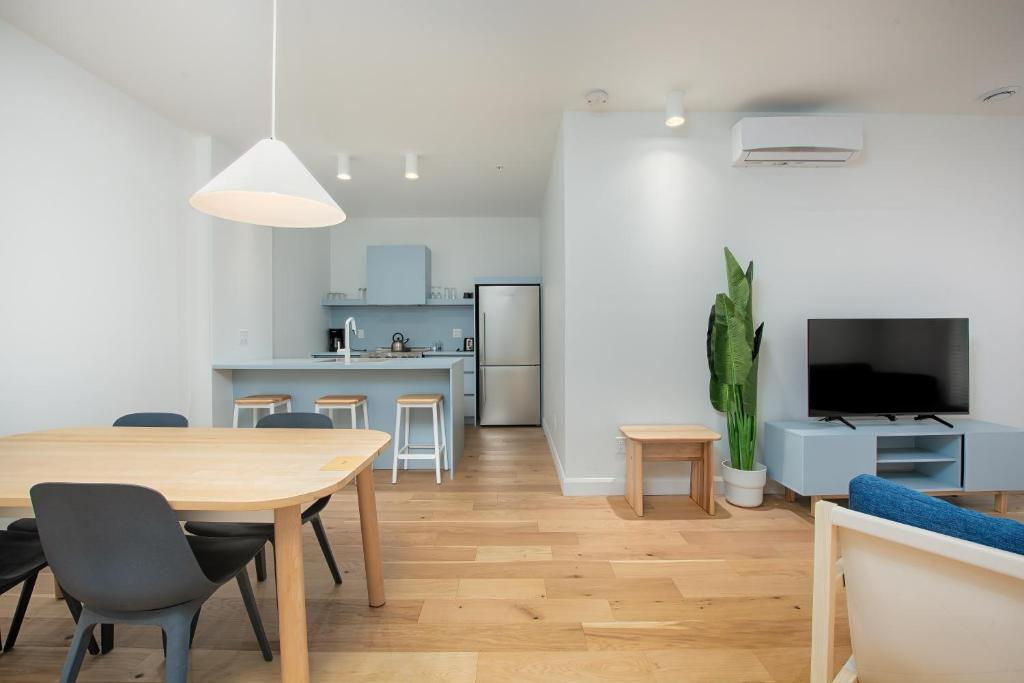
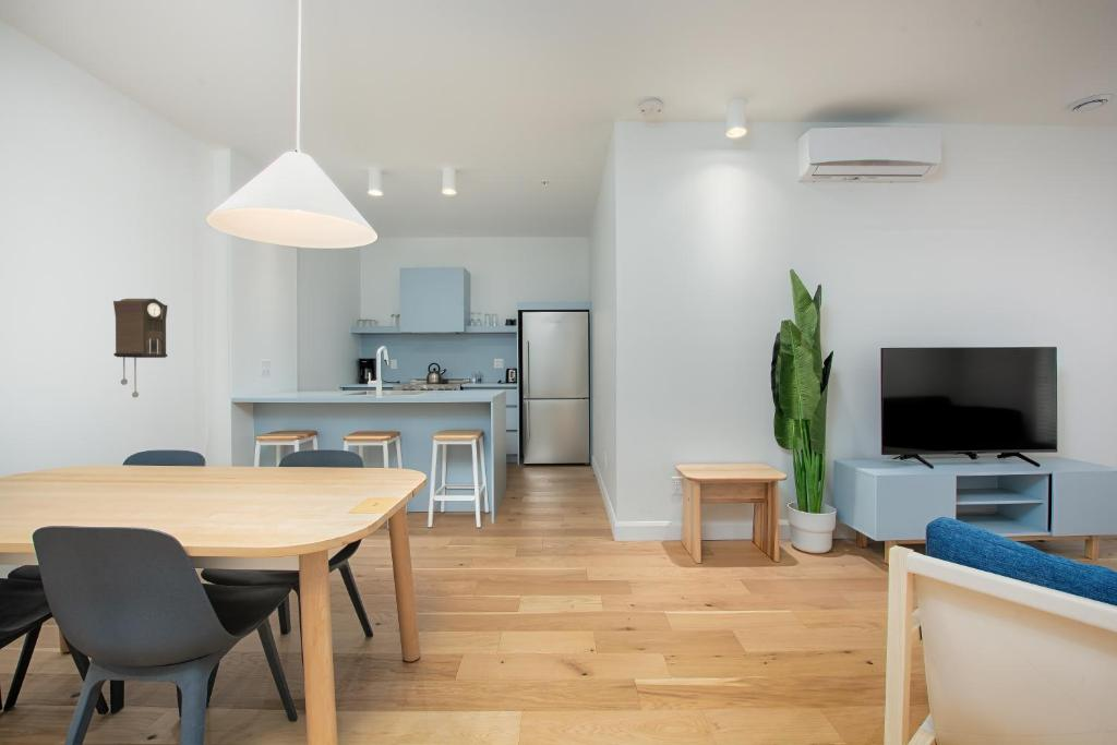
+ pendulum clock [112,298,169,398]
